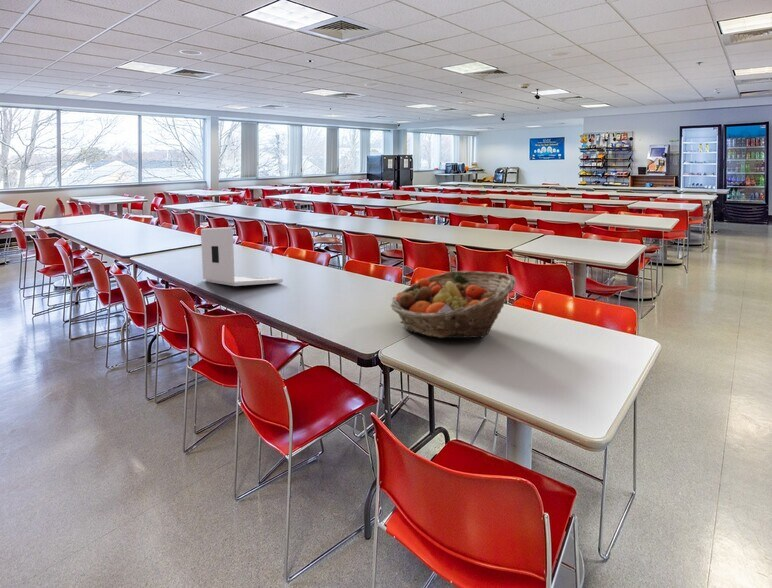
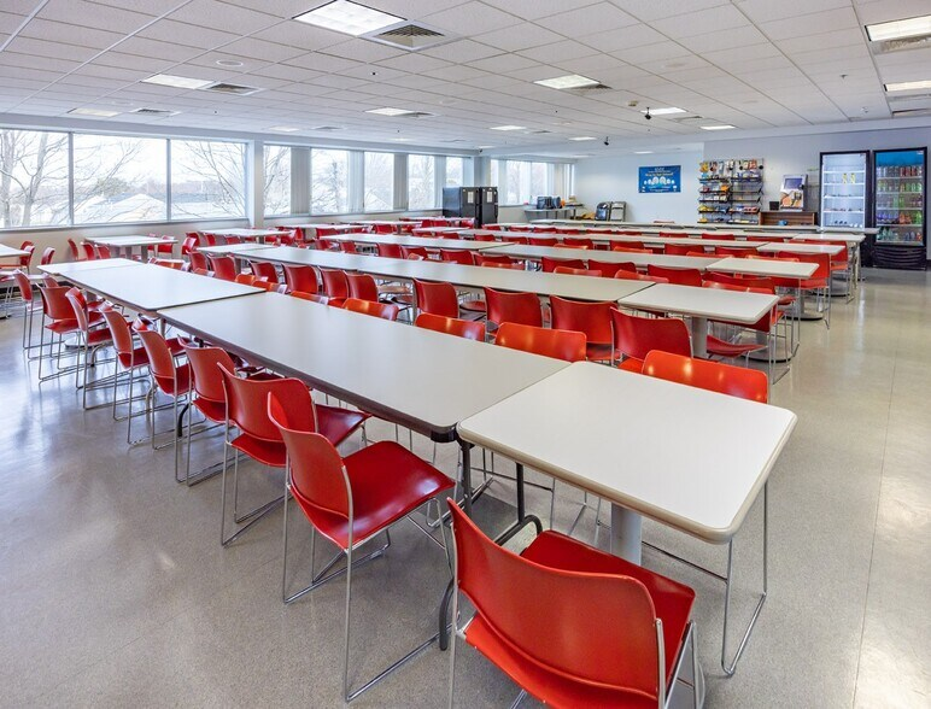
- laptop [200,226,284,287]
- fruit basket [389,270,517,339]
